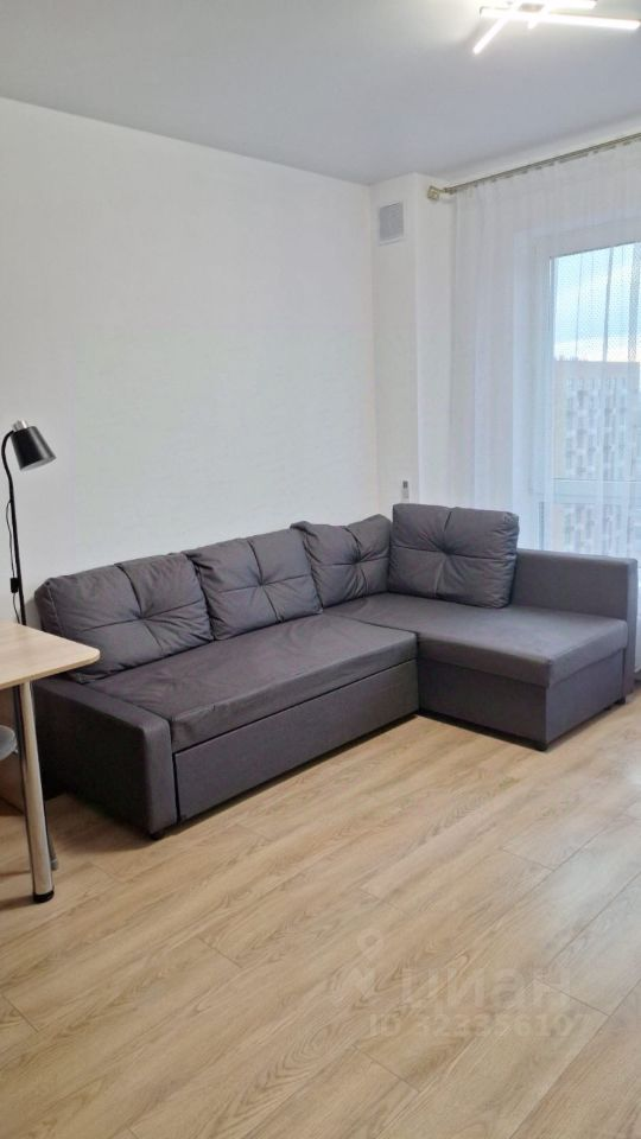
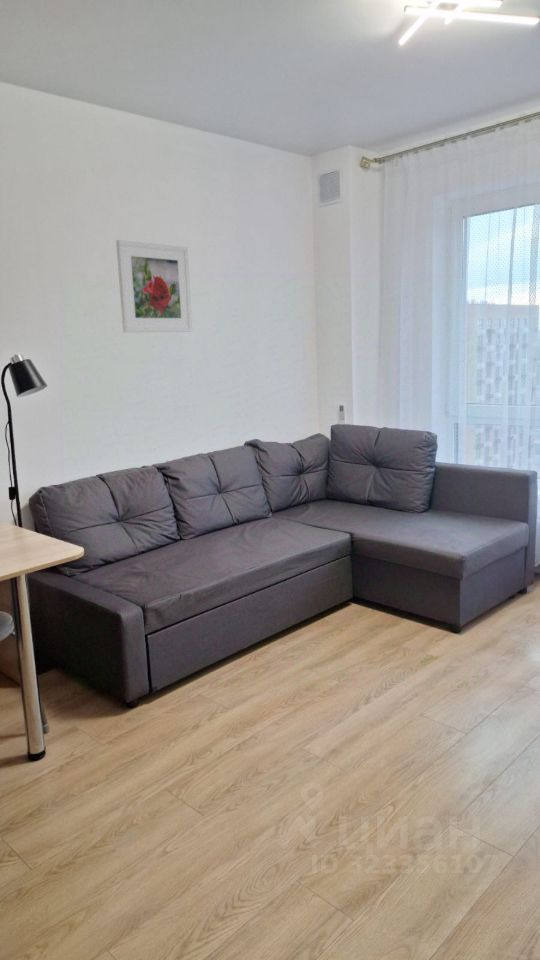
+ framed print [115,239,193,333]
